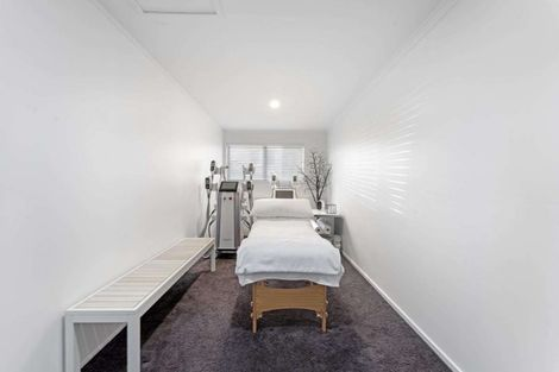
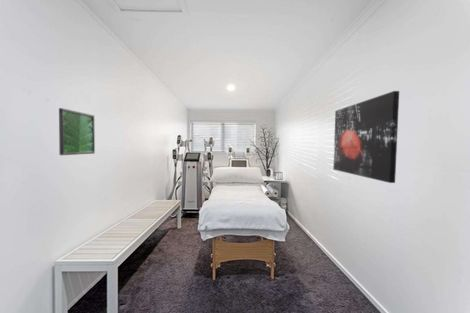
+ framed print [58,107,96,156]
+ wall art [332,90,400,184]
